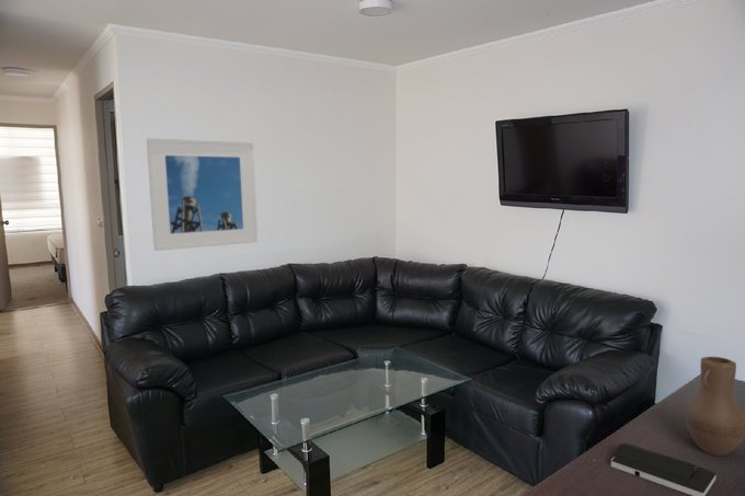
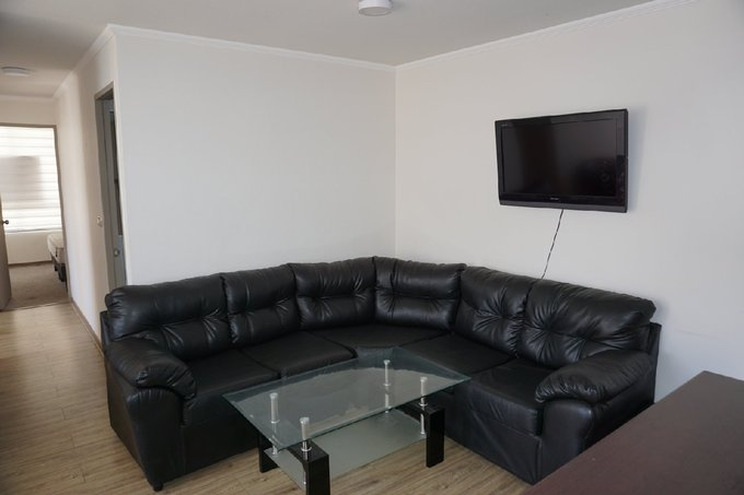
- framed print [146,137,259,252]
- vase [684,356,745,457]
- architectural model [609,442,718,496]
